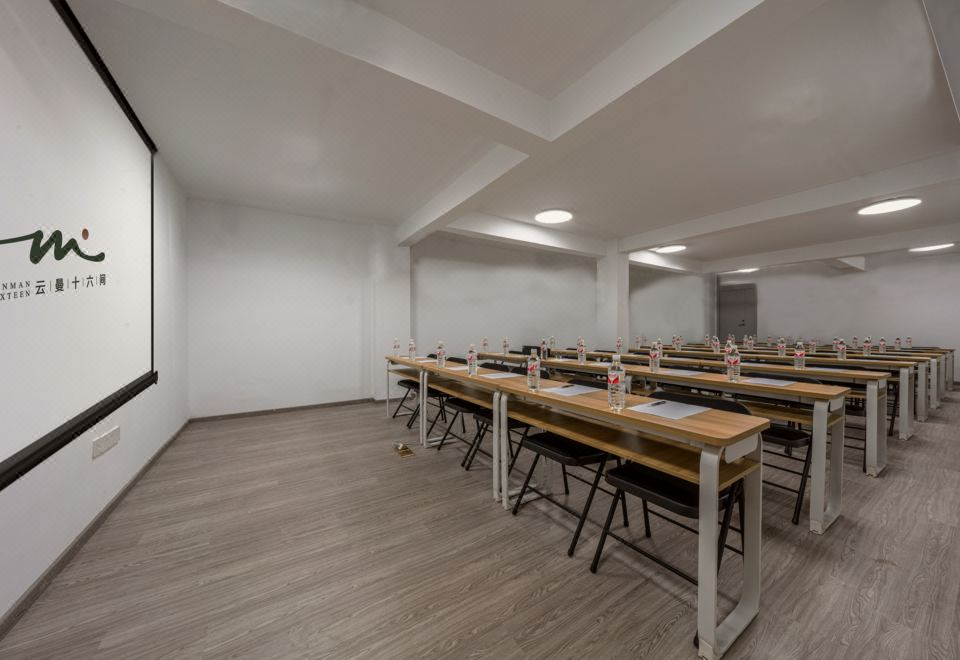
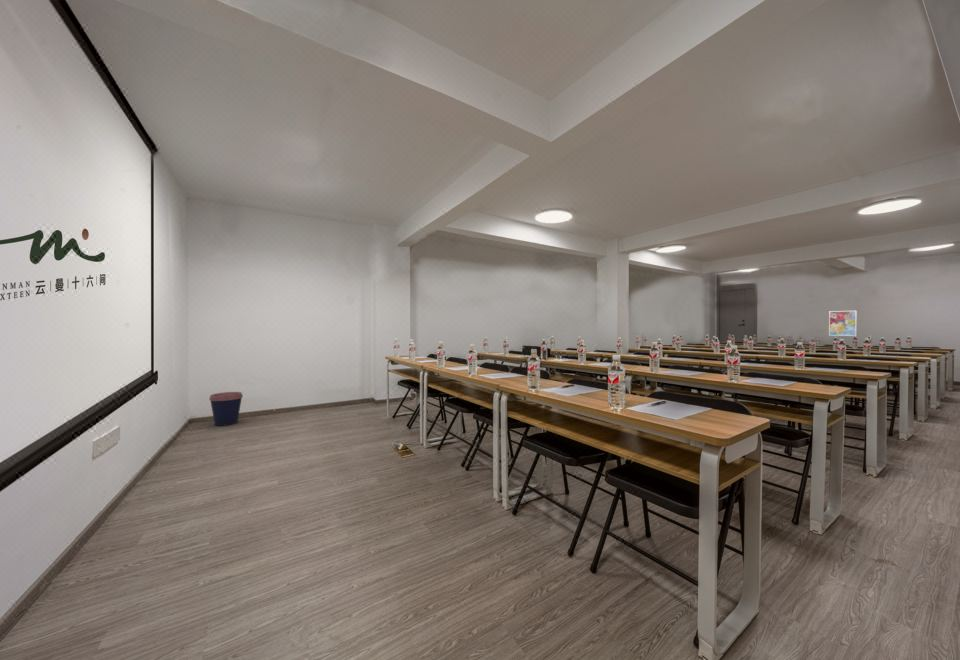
+ wall art [828,310,858,337]
+ coffee cup [208,391,244,427]
